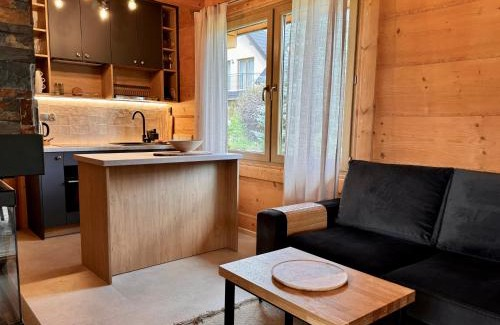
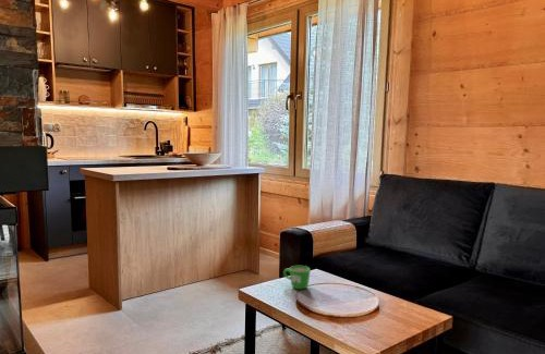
+ mug [282,265,312,290]
